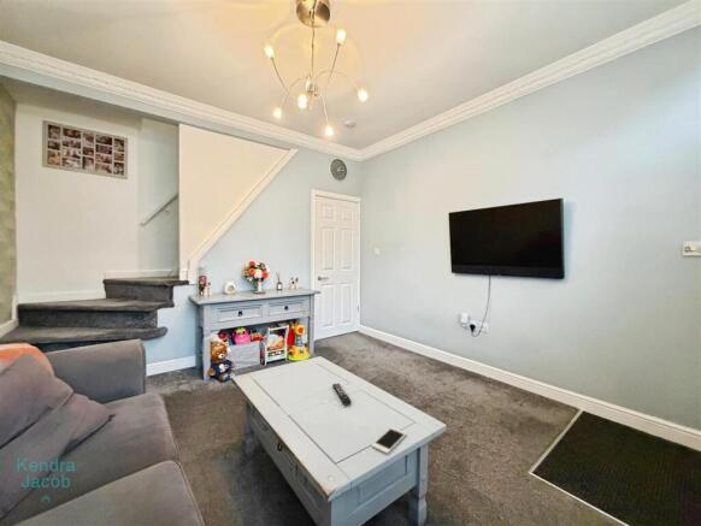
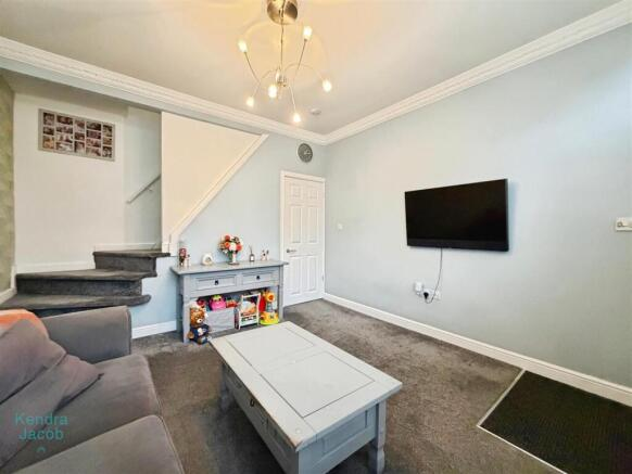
- remote control [331,382,353,406]
- cell phone [370,426,408,455]
